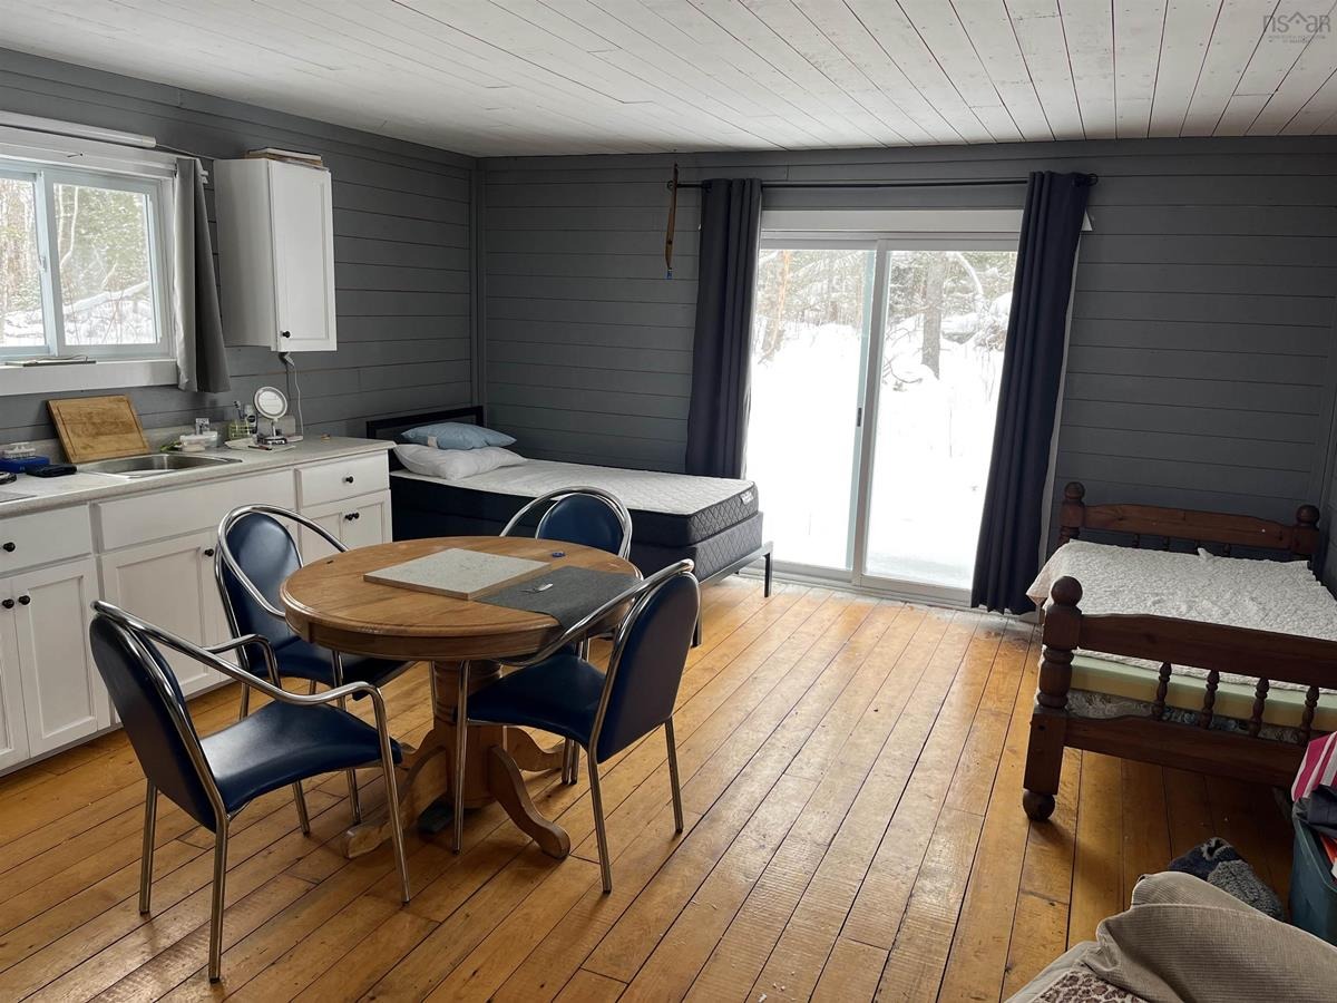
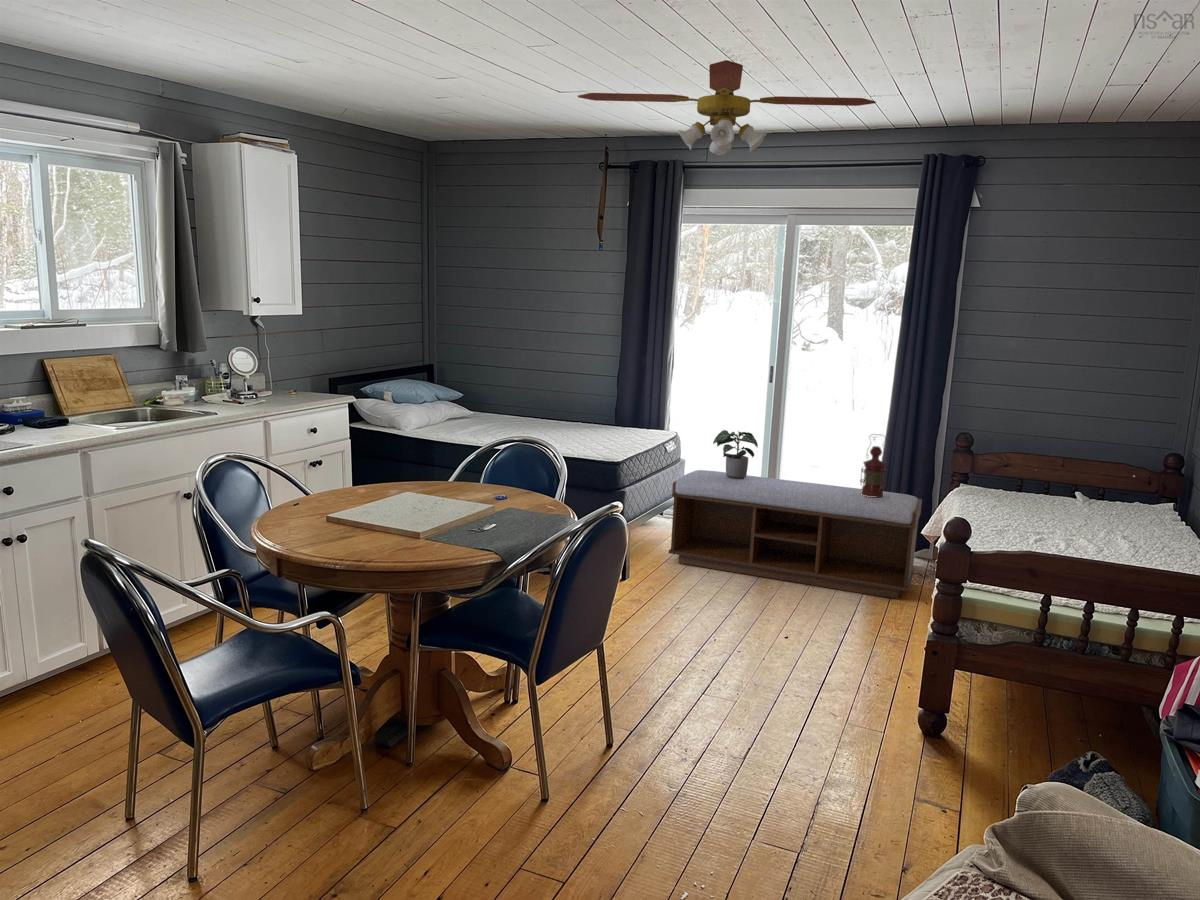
+ ceiling fan [577,59,877,156]
+ lantern [859,433,888,497]
+ bench [668,469,923,600]
+ potted plant [712,429,759,479]
